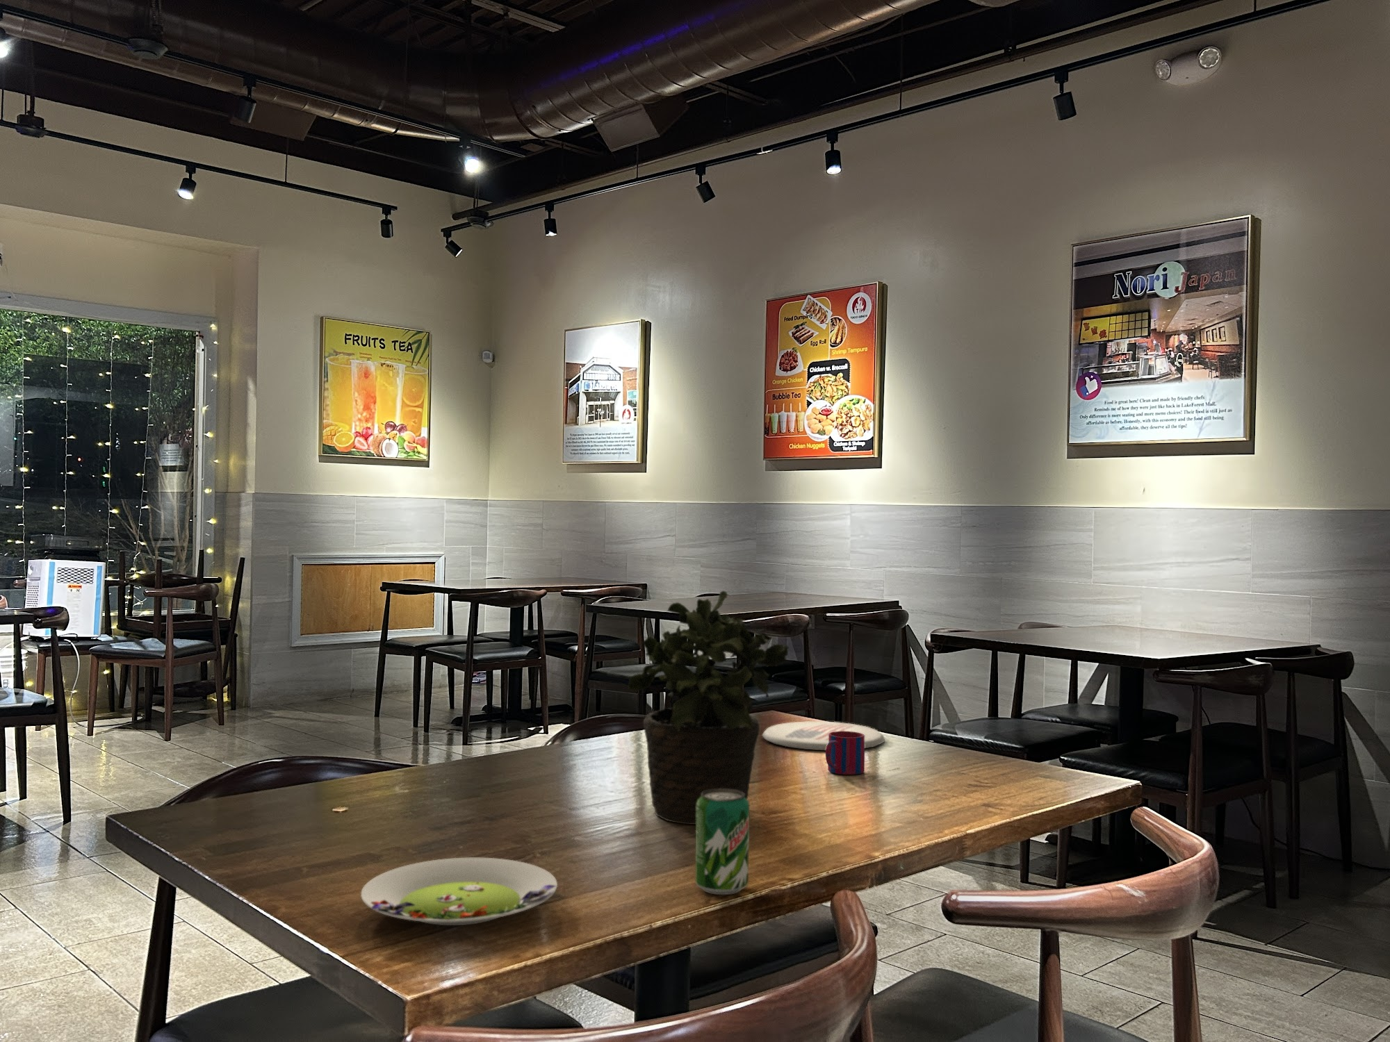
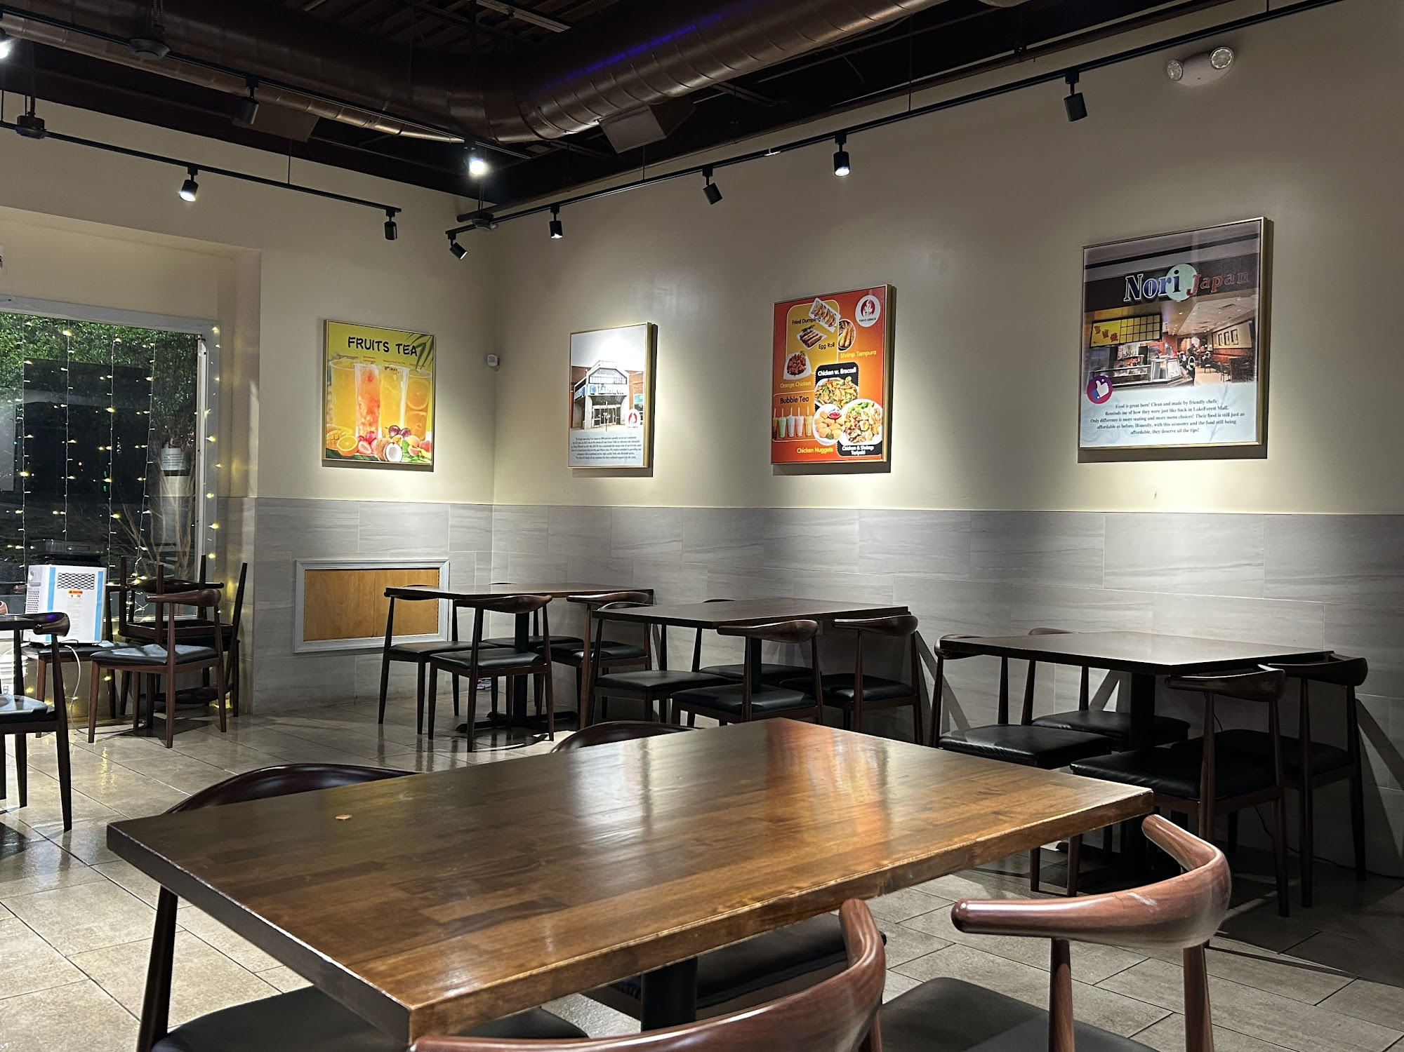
- mug [825,731,866,775]
- salad plate [360,857,558,926]
- plate [762,720,885,752]
- beverage can [694,788,750,895]
- potted plant [627,590,789,825]
